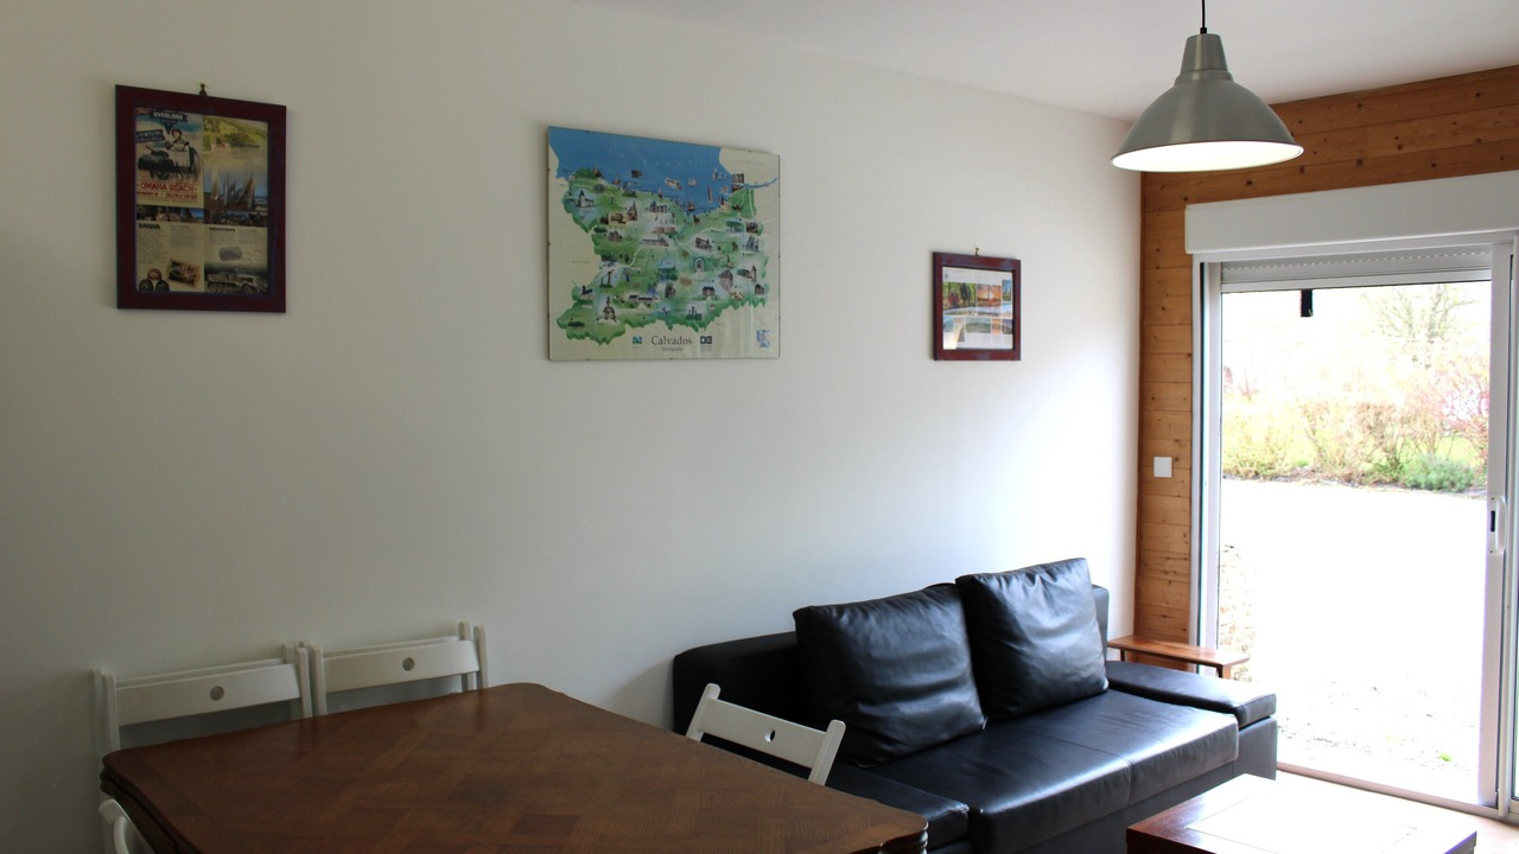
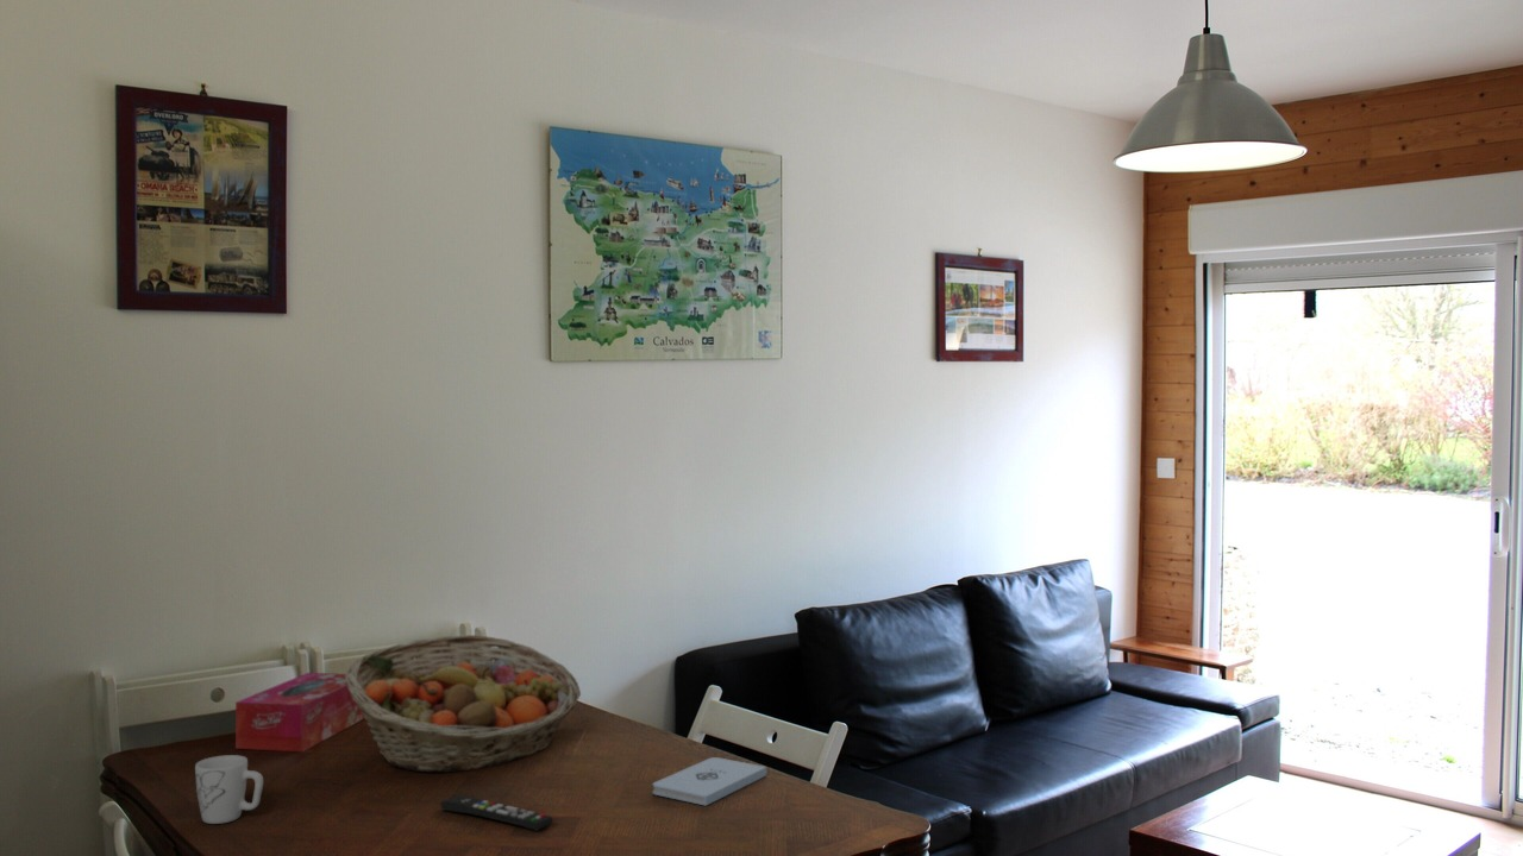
+ mug [194,754,264,825]
+ notepad [652,756,767,807]
+ fruit basket [345,634,582,774]
+ remote control [439,794,554,832]
+ tissue box [234,672,365,753]
